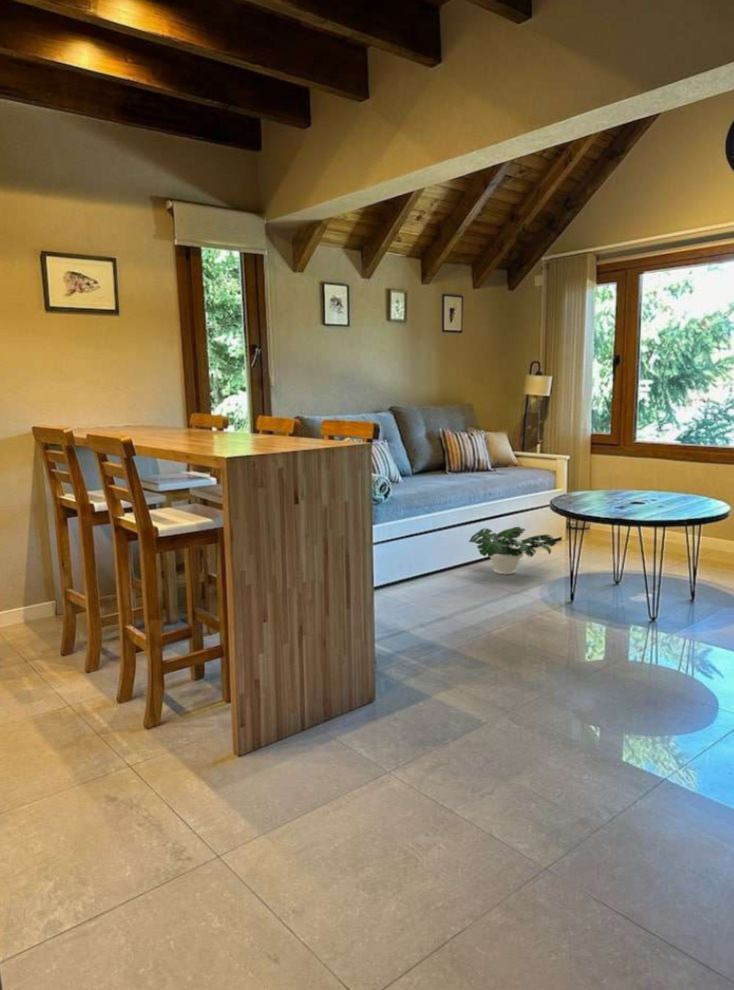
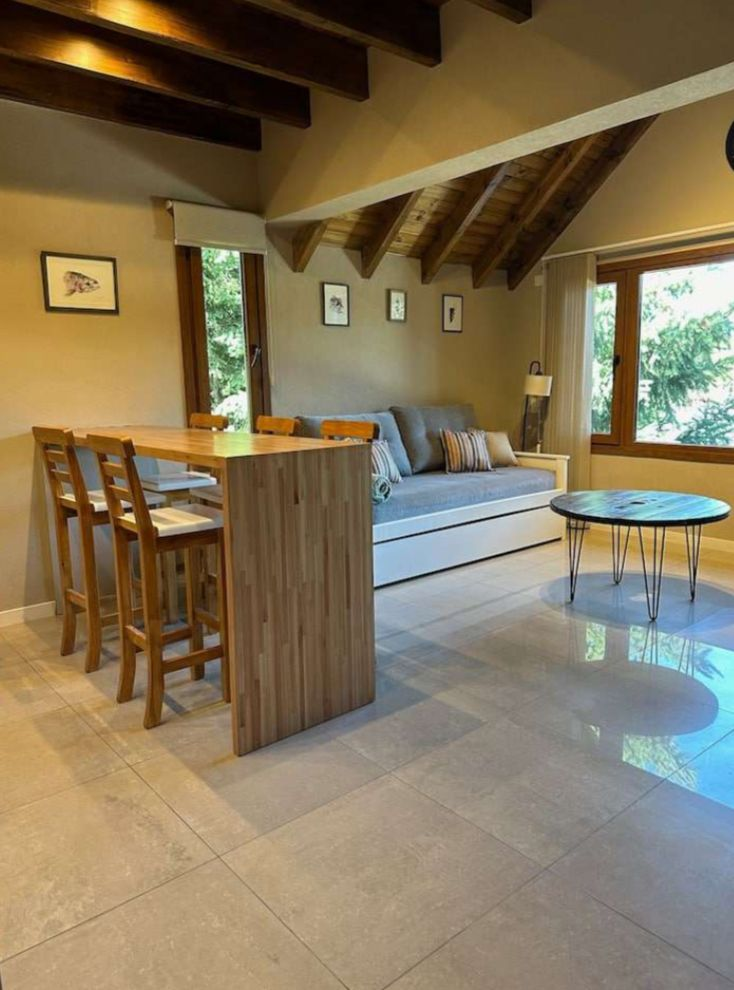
- potted plant [468,526,557,575]
